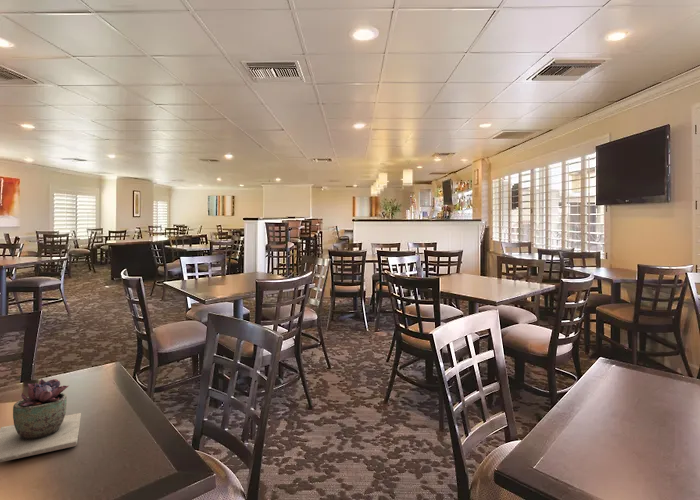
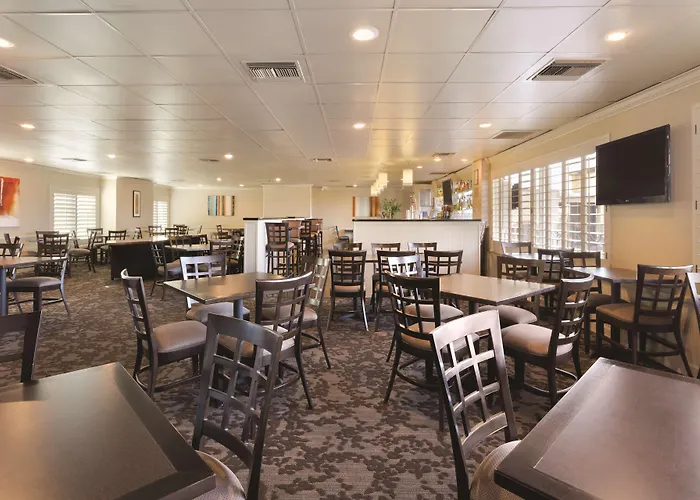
- succulent plant [0,378,82,463]
